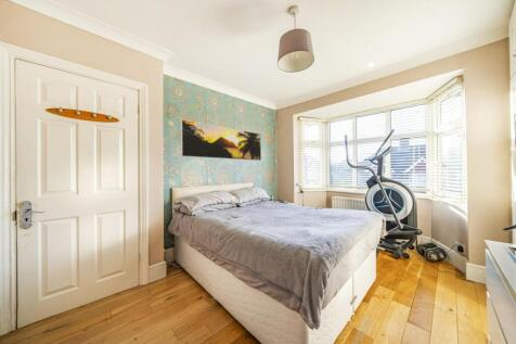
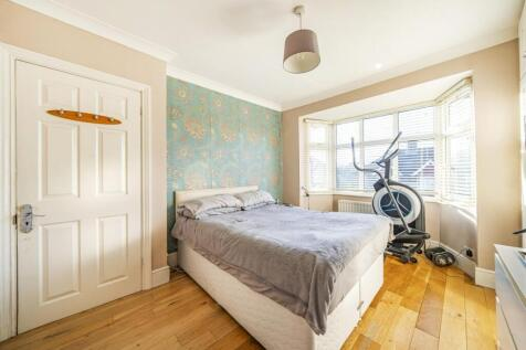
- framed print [180,118,262,162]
